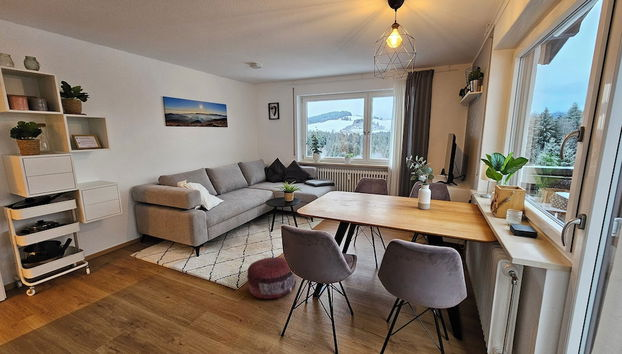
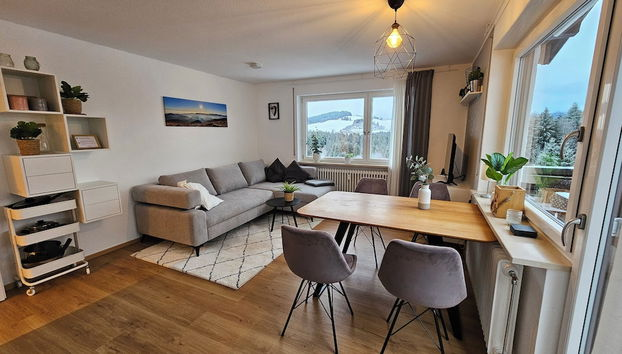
- pouf [246,256,297,300]
